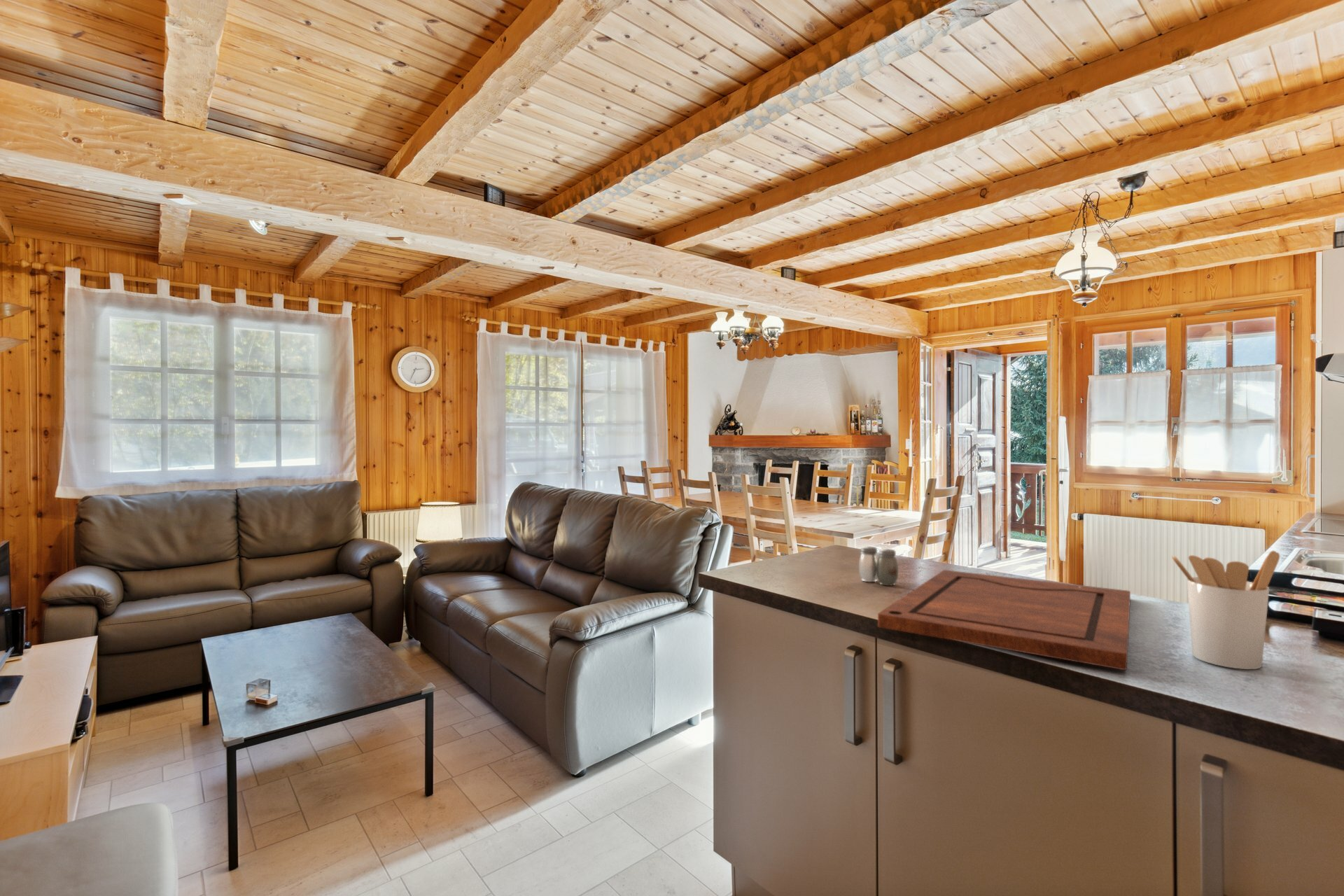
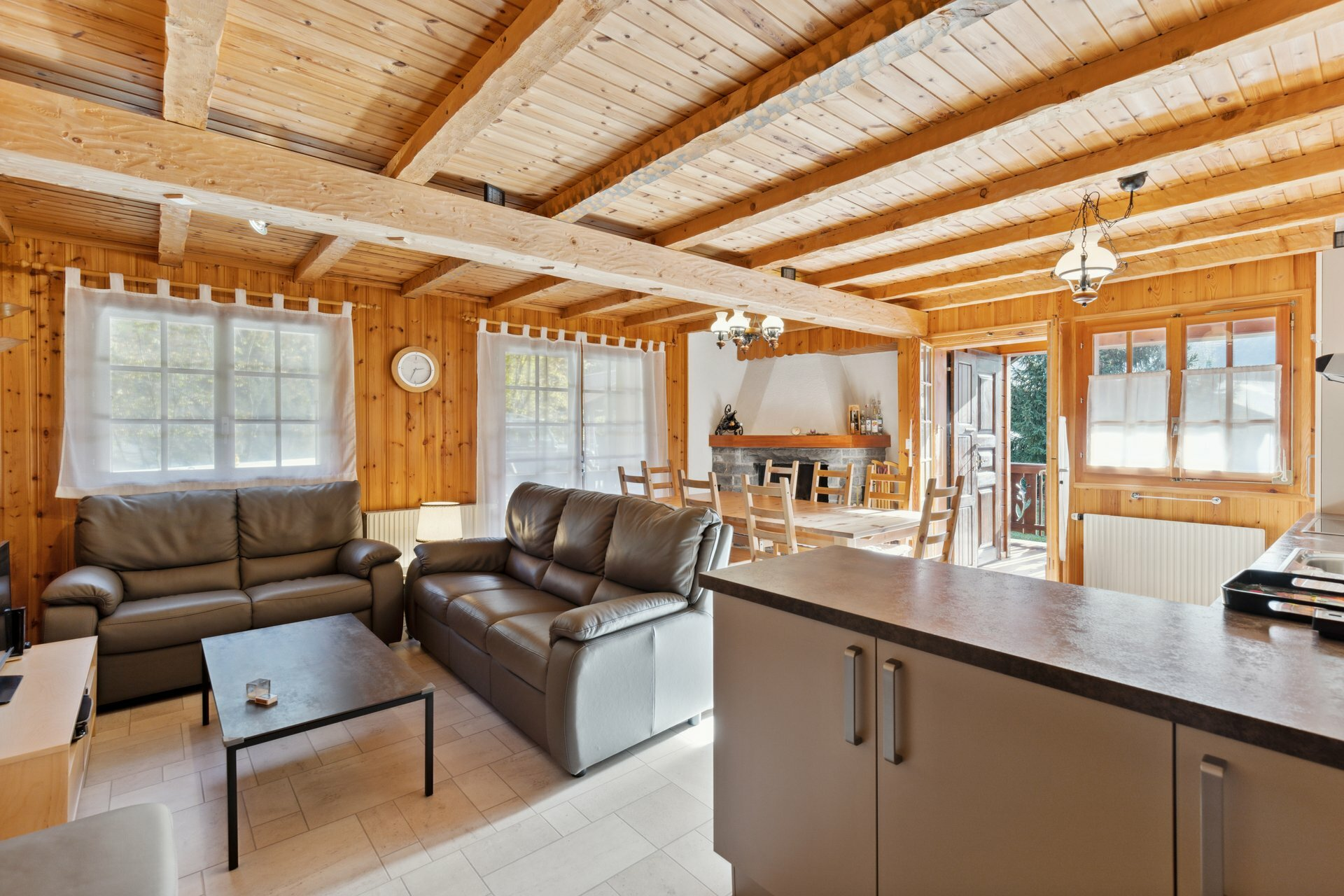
- utensil holder [1170,550,1280,670]
- salt and pepper shaker [858,545,899,586]
- cutting board [877,569,1131,671]
